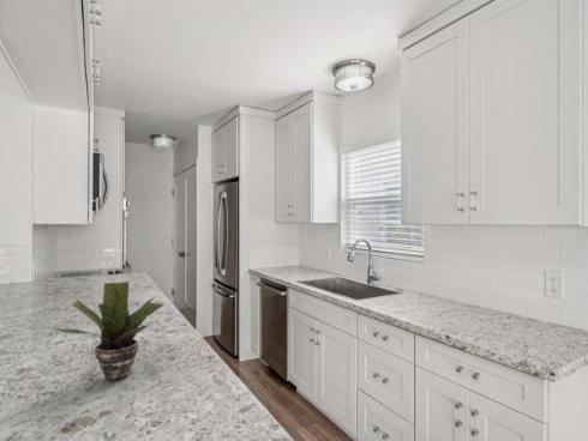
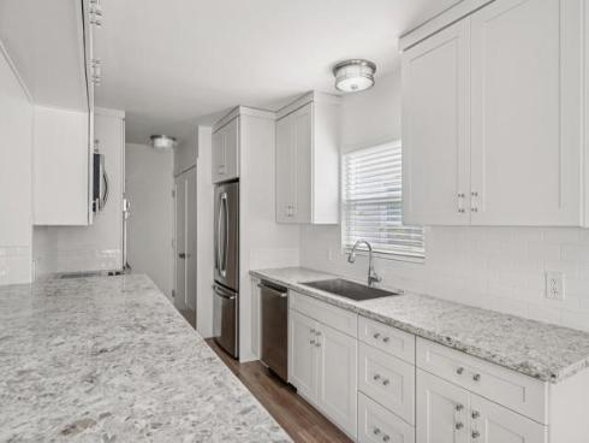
- potted plant [52,280,164,382]
